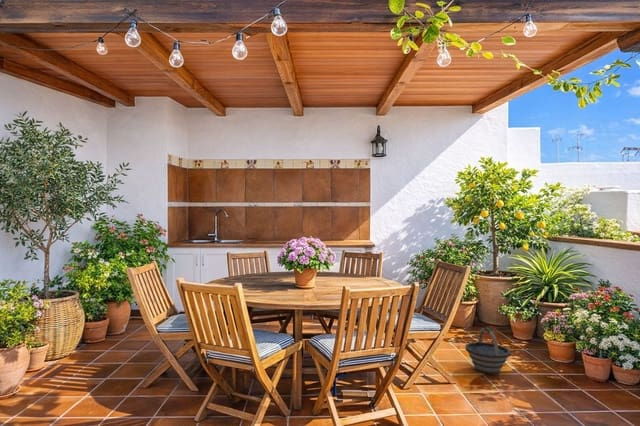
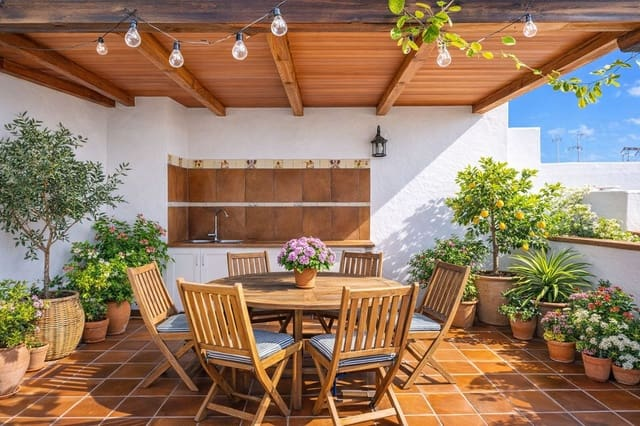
- bucket [464,327,512,375]
